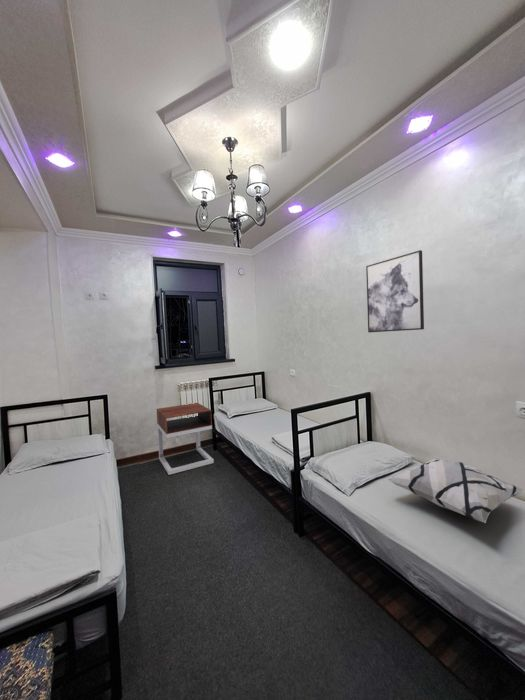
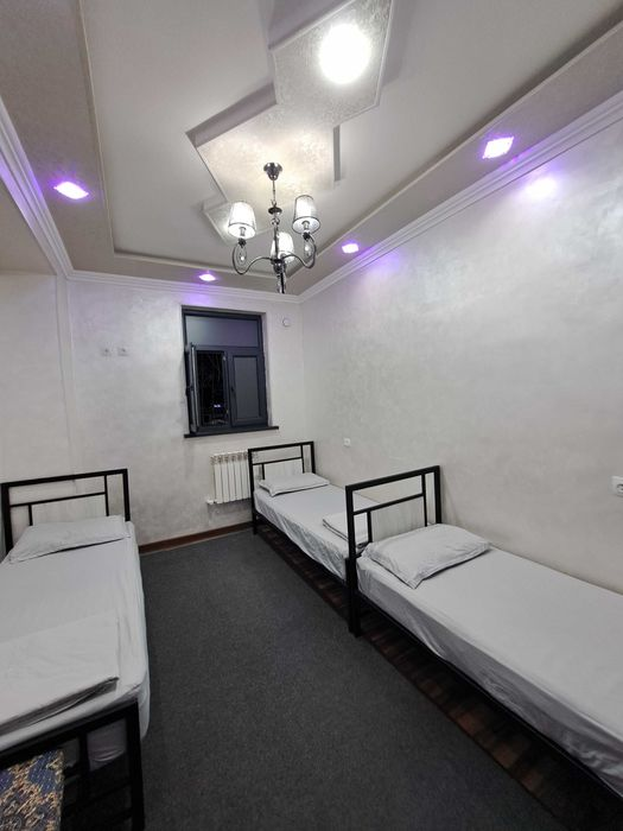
- nightstand [156,402,215,476]
- wall art [365,249,425,333]
- decorative pillow [388,458,525,524]
